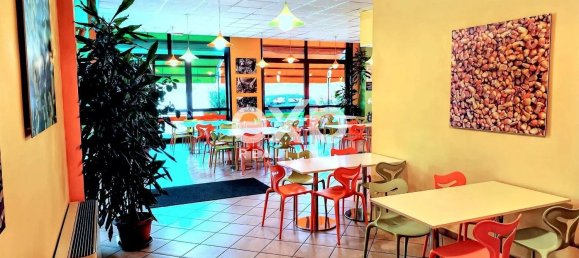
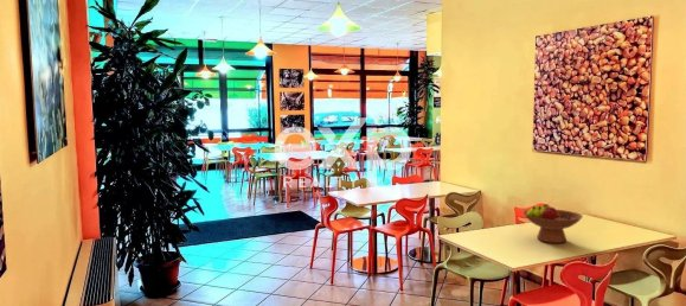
+ fruit bowl [521,203,584,244]
